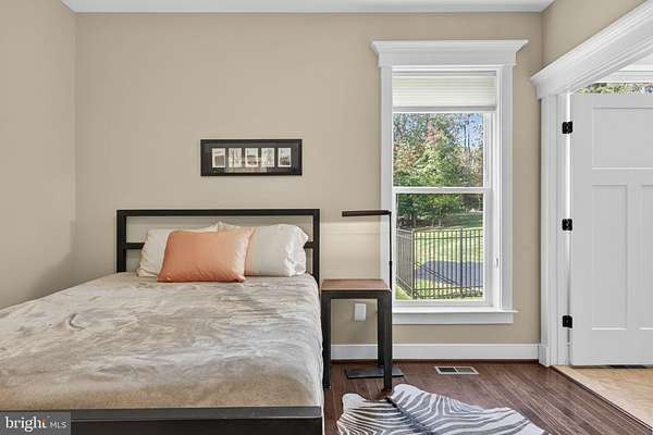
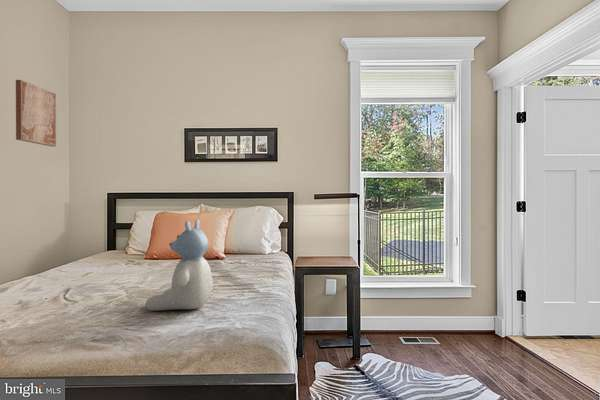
+ wall art [15,79,57,148]
+ stuffed bear [145,219,214,312]
